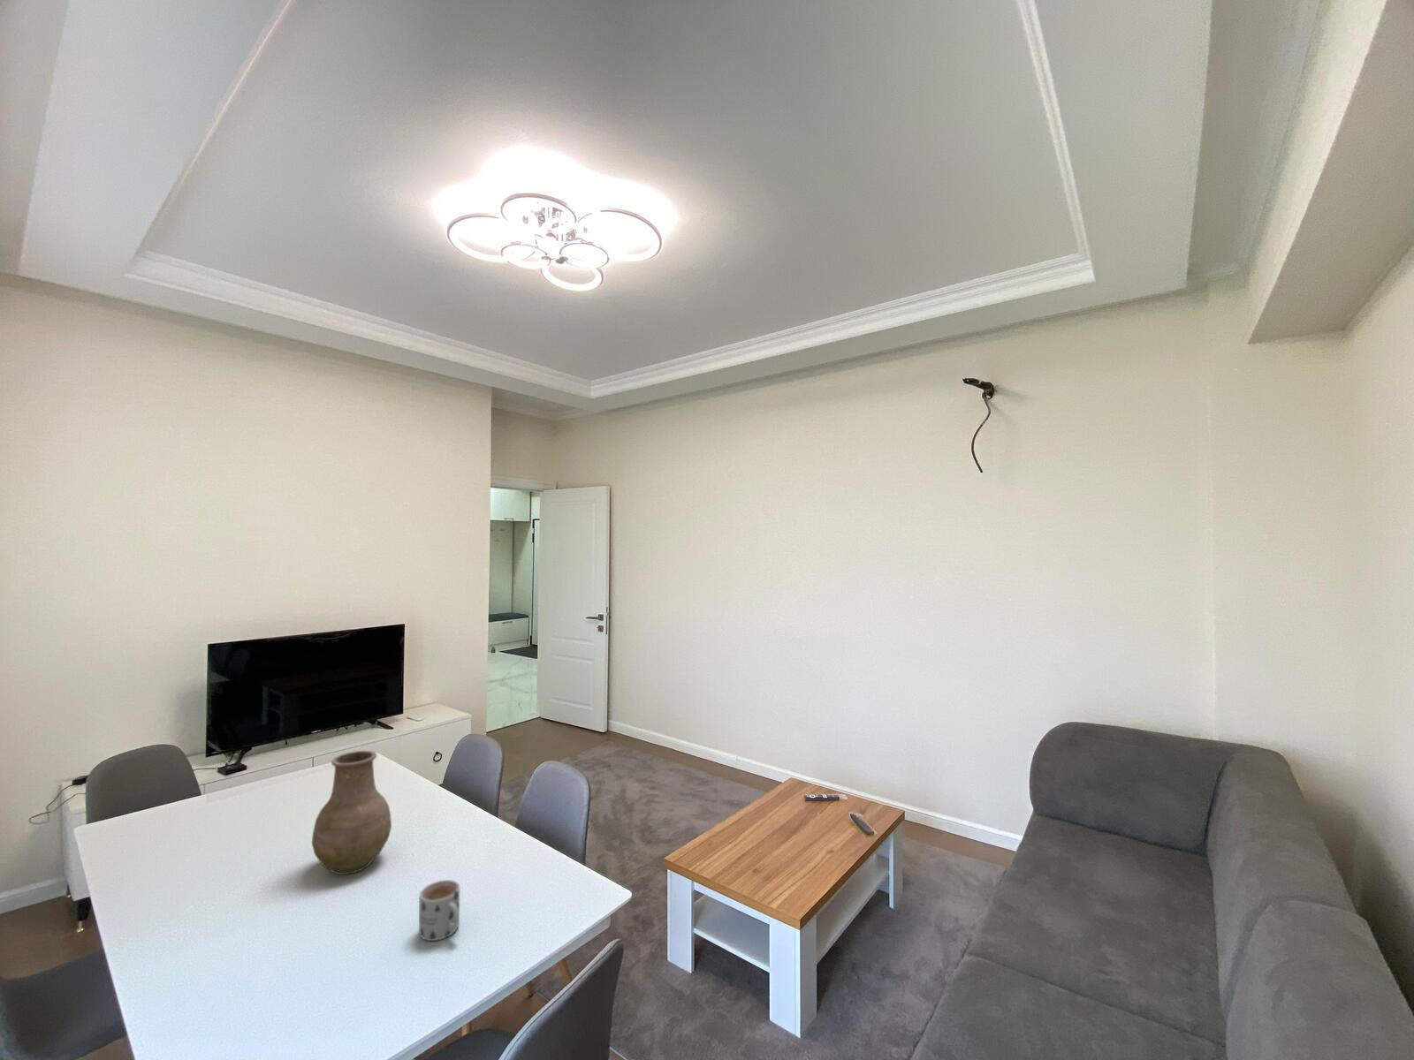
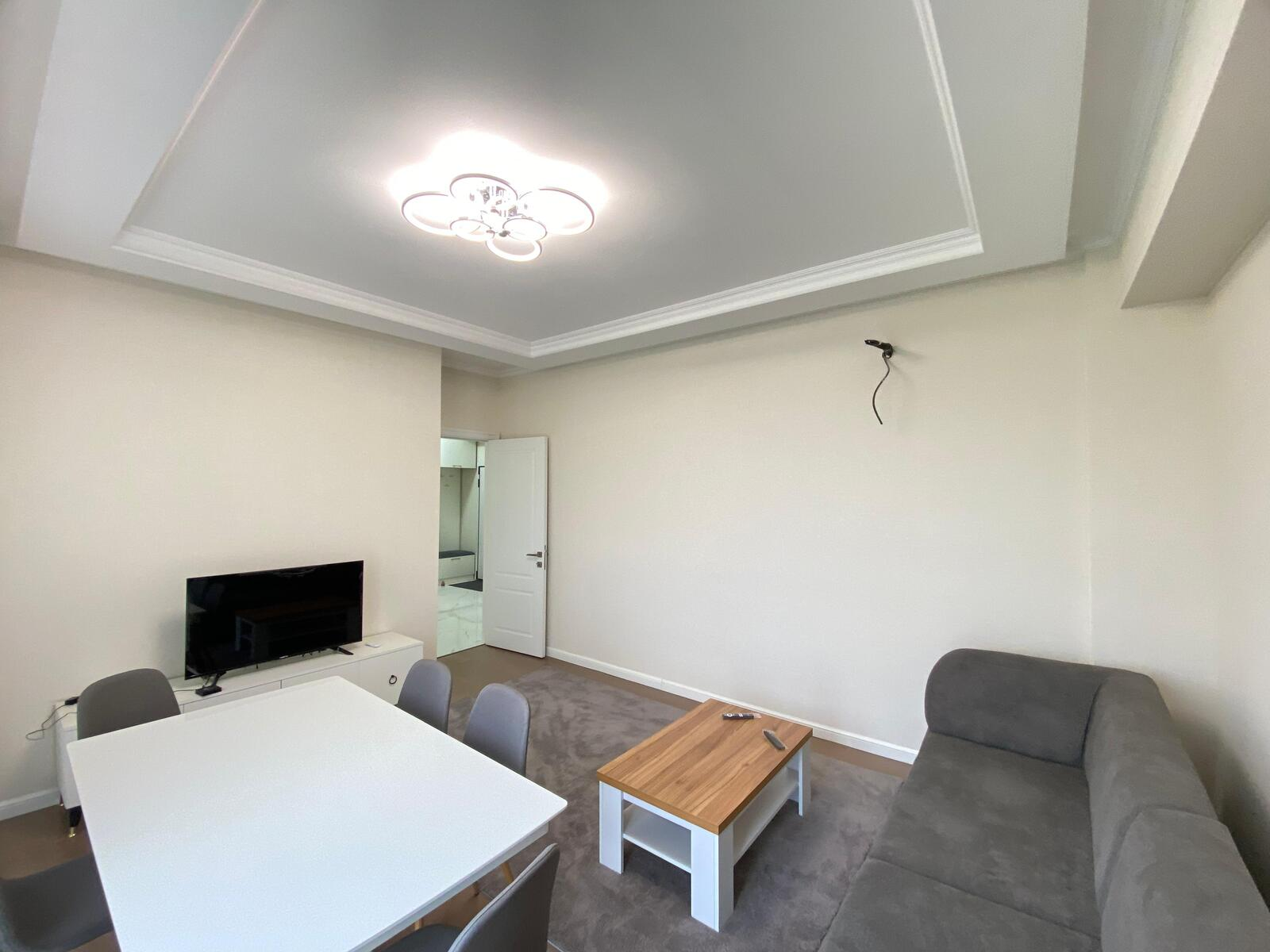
- mug [418,879,461,942]
- vase [311,750,392,875]
